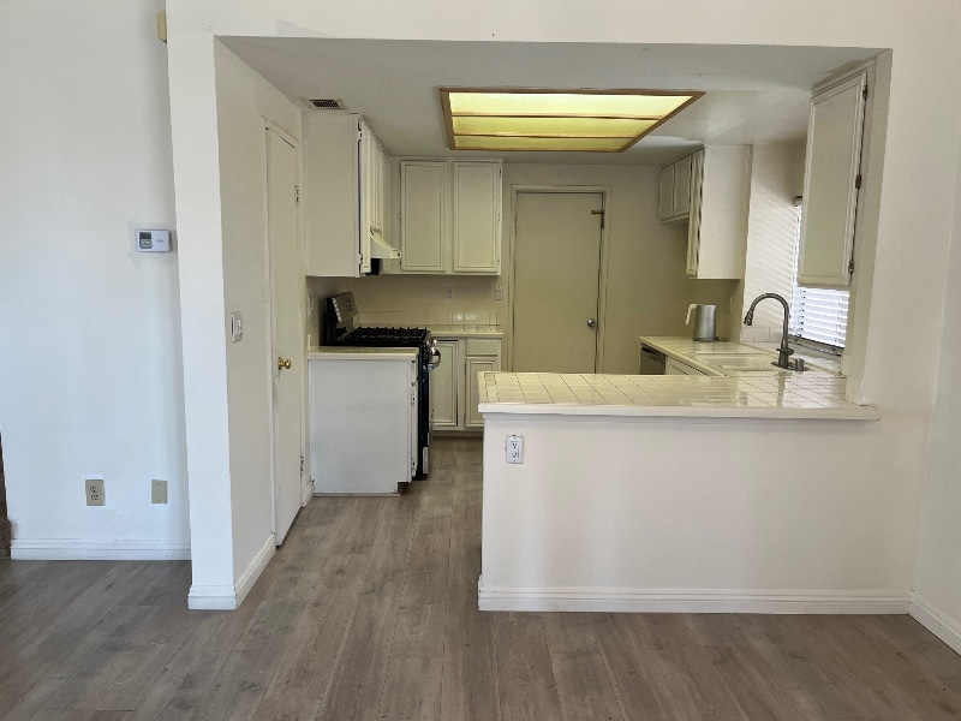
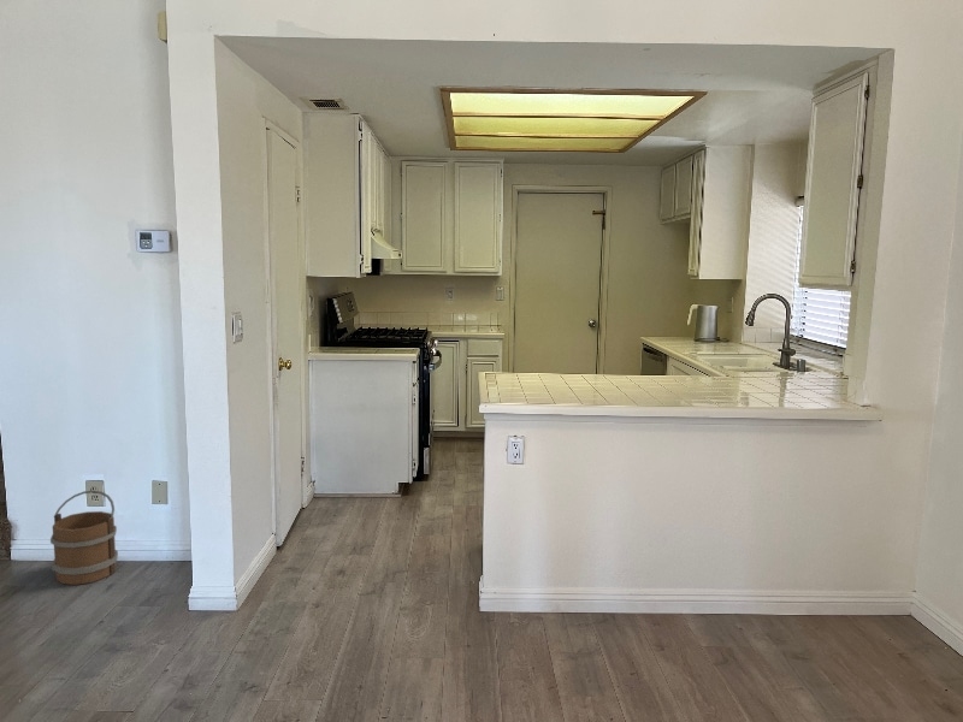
+ bucket [49,489,119,586]
